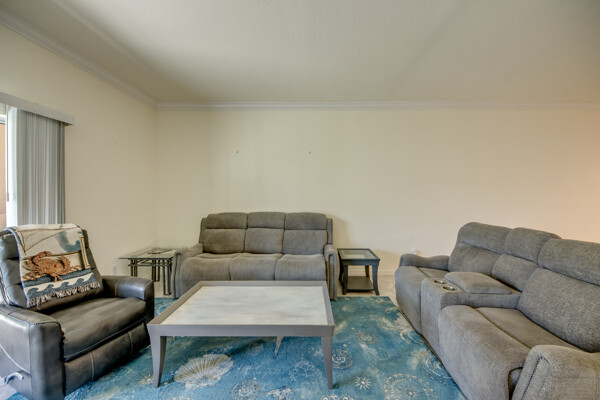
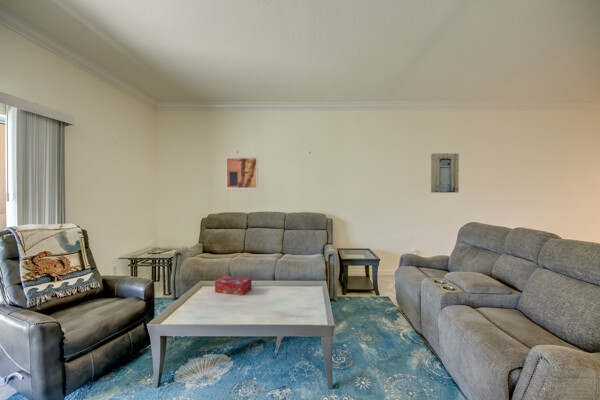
+ wall art [430,153,460,194]
+ tissue box [214,275,252,296]
+ wall art [225,156,259,190]
